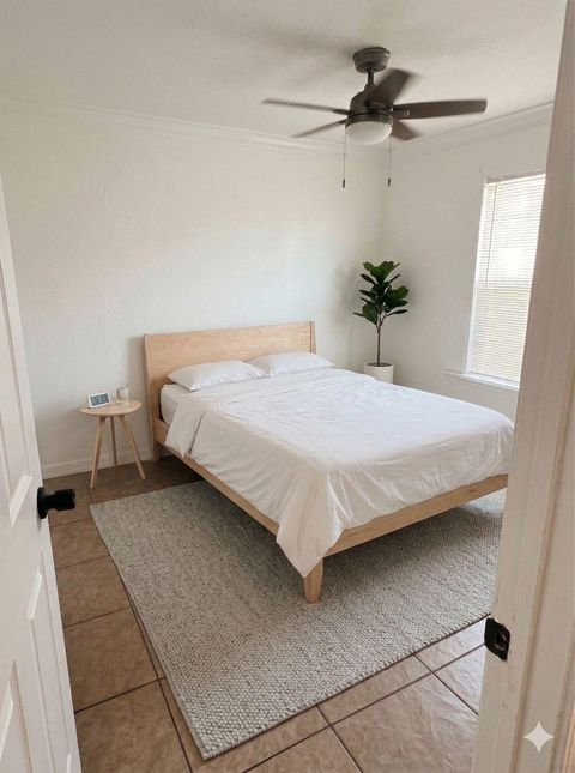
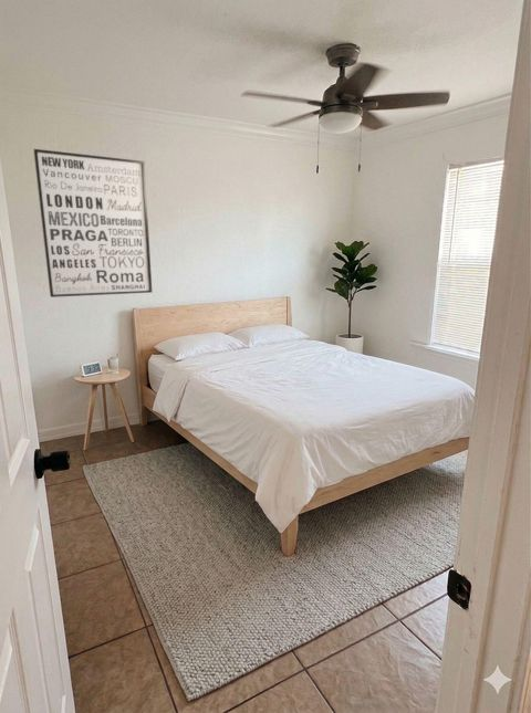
+ wall art [32,148,153,298]
